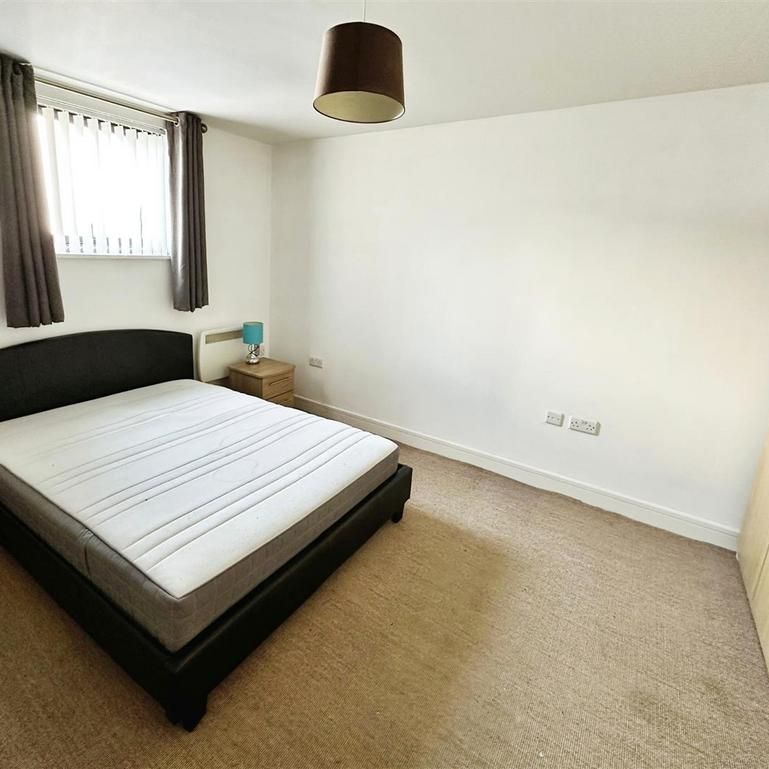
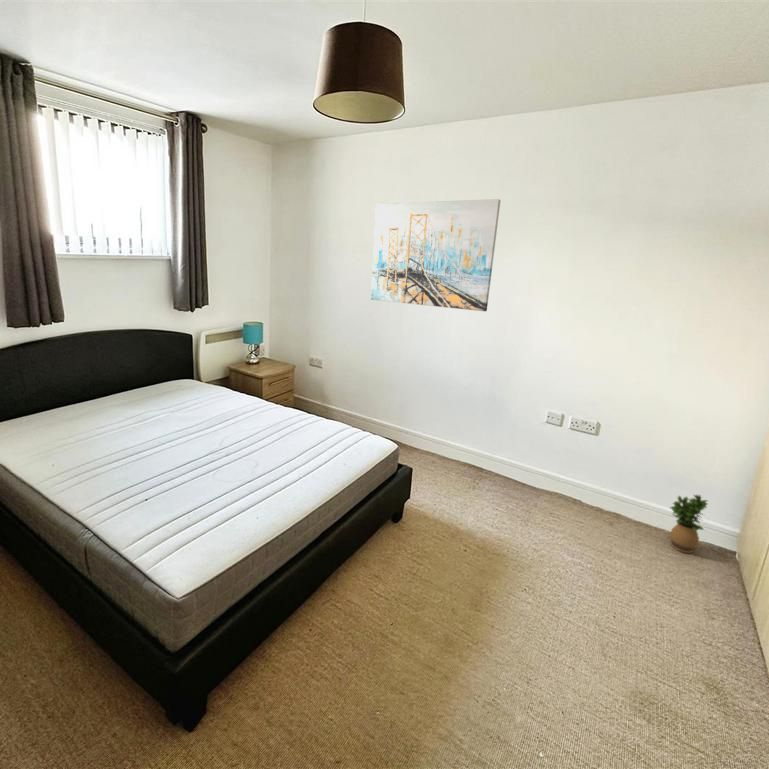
+ wall art [370,198,501,312]
+ potted plant [668,494,709,554]
